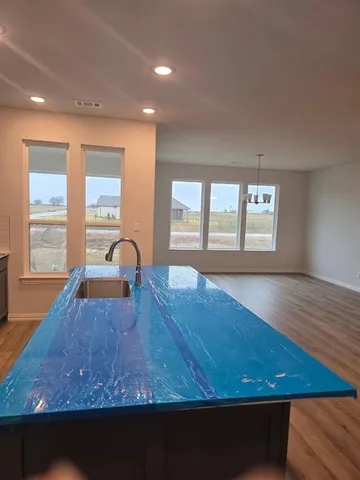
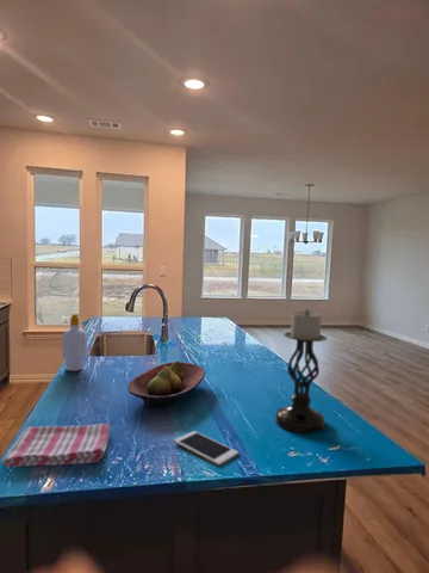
+ cell phone [174,430,240,467]
+ candle holder [274,308,329,435]
+ fruit bowl [126,359,206,409]
+ soap bottle [61,313,88,372]
+ dish towel [1,423,111,468]
